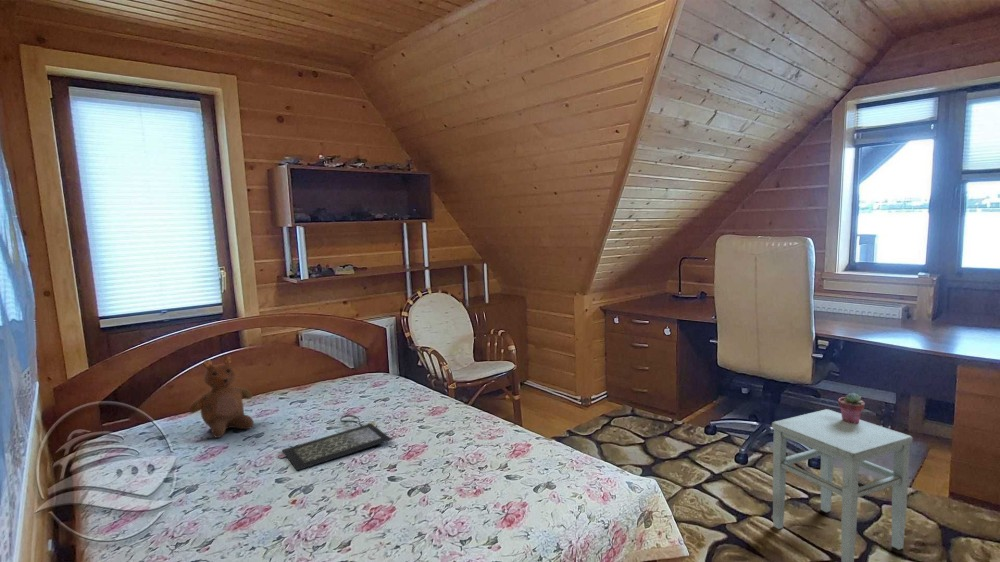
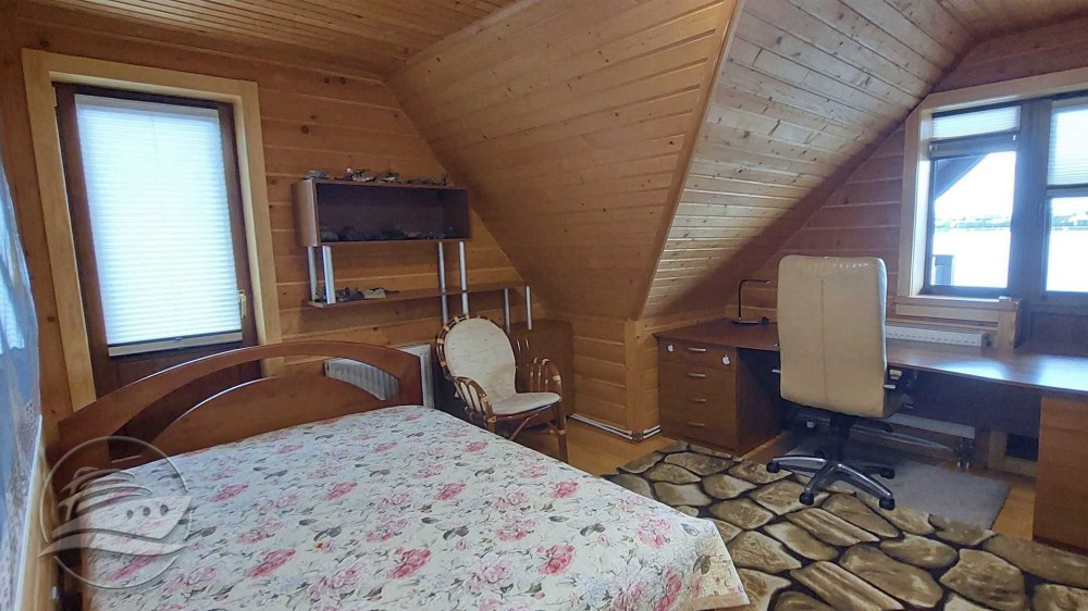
- clutch bag [277,414,393,472]
- teddy bear [188,355,255,439]
- potted succulent [837,392,866,424]
- stool [771,408,914,562]
